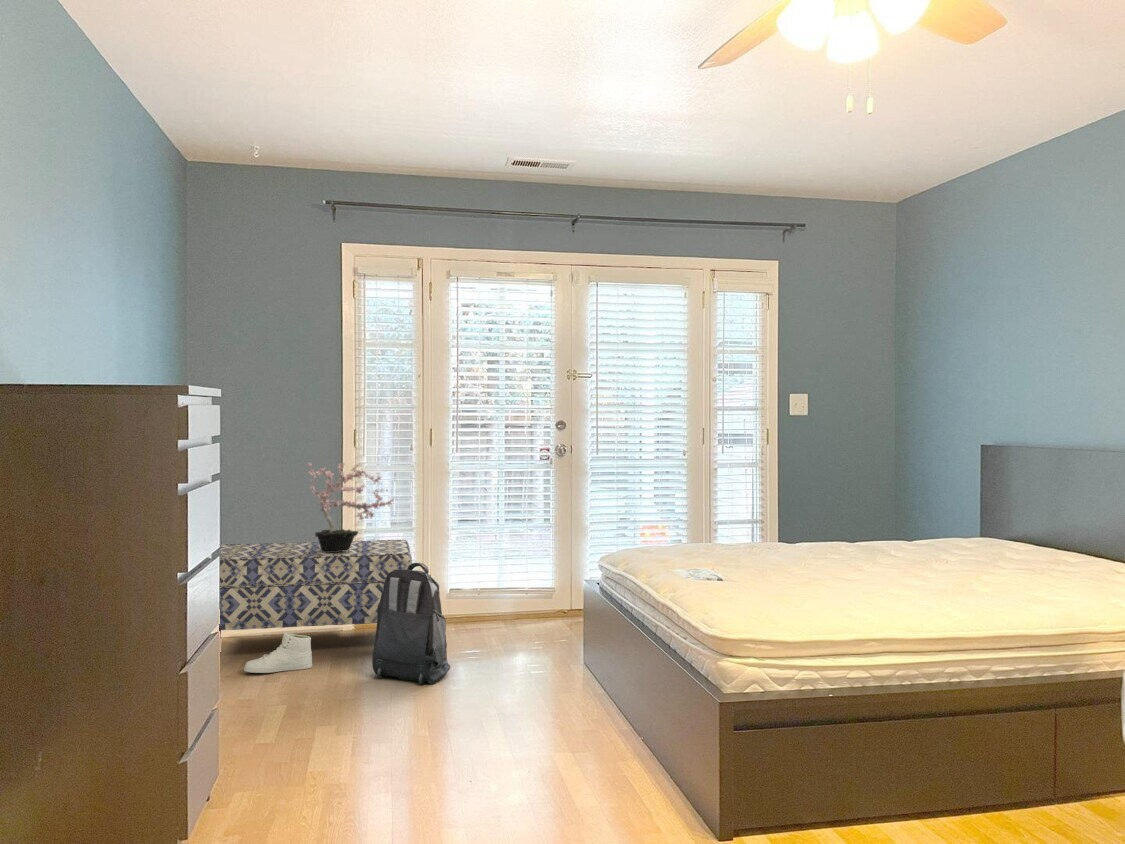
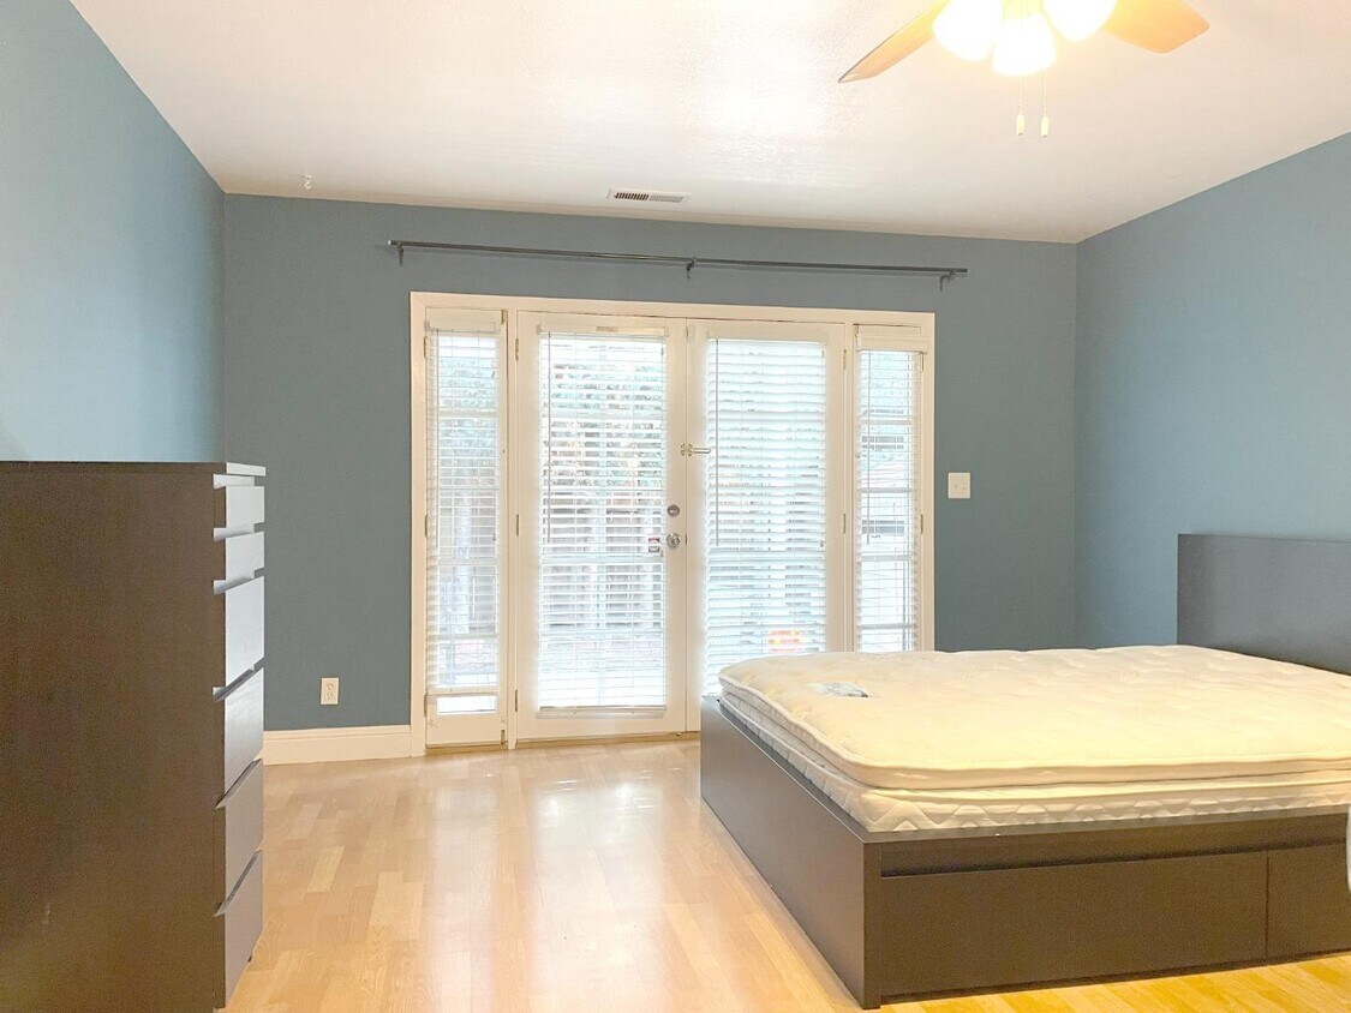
- backpack [371,562,451,685]
- bench [219,539,413,637]
- sneaker [243,632,313,674]
- potted plant [305,462,397,552]
